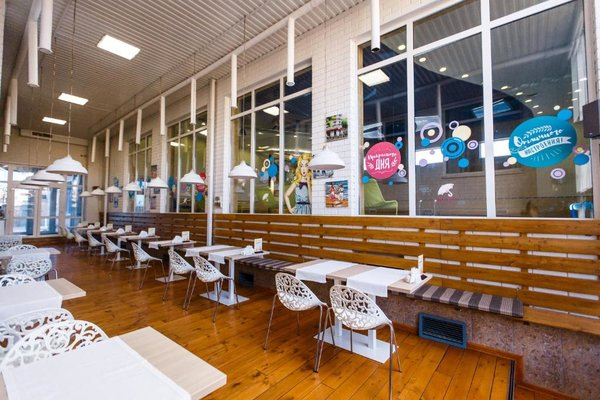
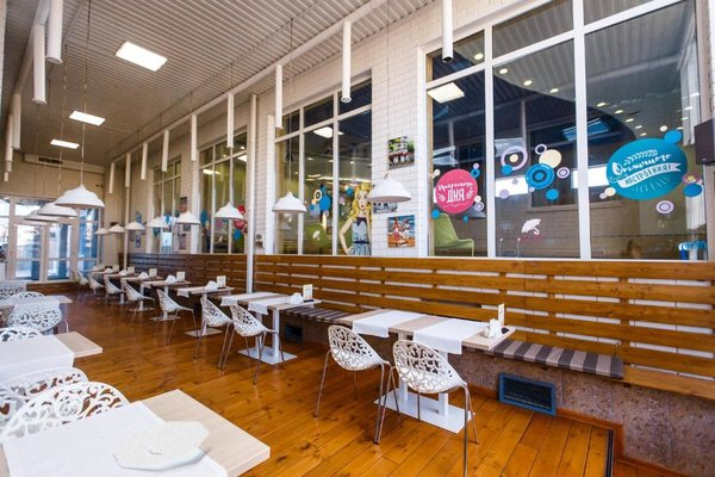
+ plate [112,420,211,467]
